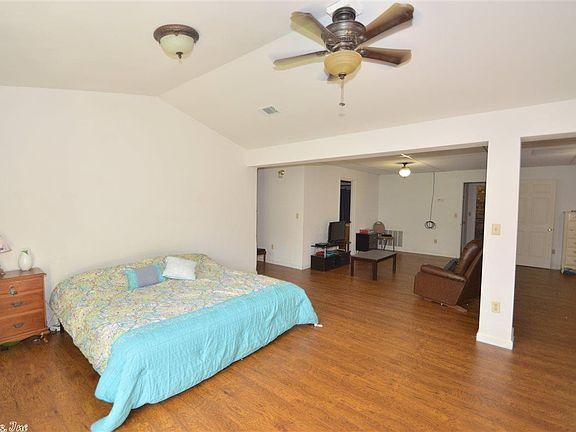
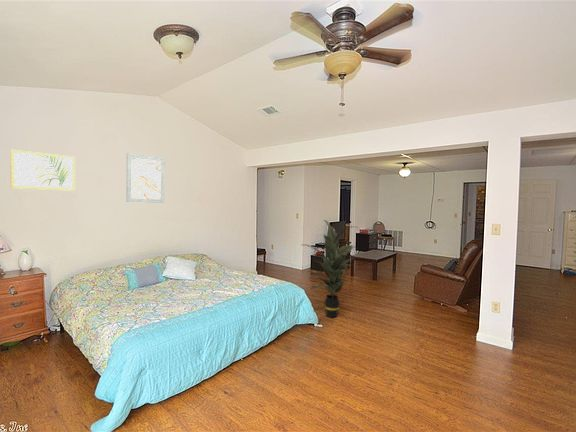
+ wall art [126,152,166,204]
+ indoor plant [302,219,361,318]
+ wall art [10,149,76,192]
